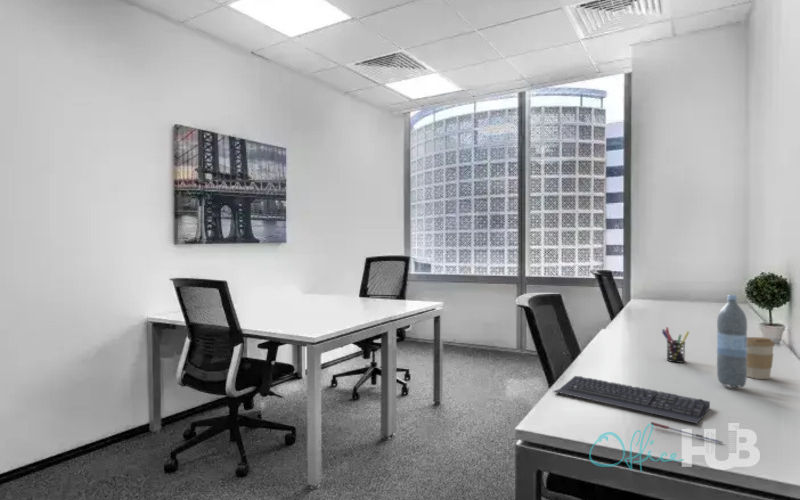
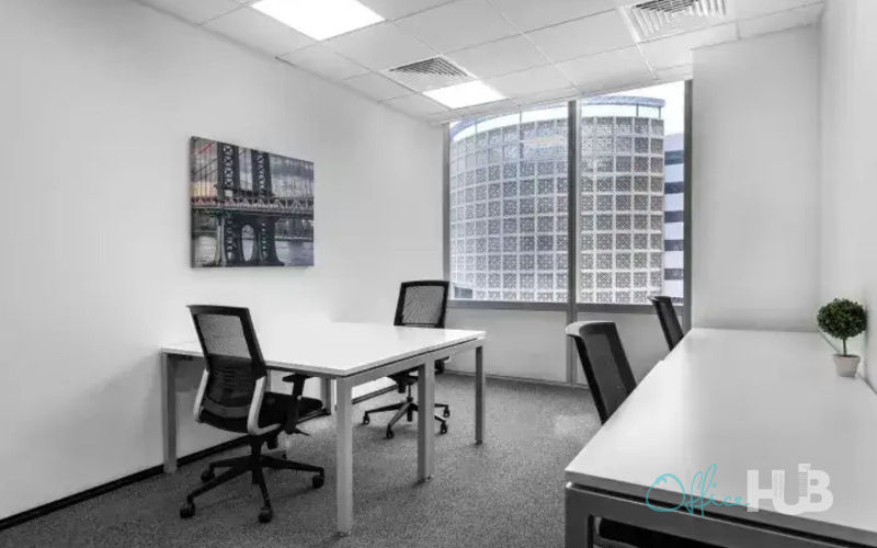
- pen holder [661,326,690,364]
- water bottle [716,294,748,389]
- pen [650,421,724,444]
- coffee cup [747,336,776,380]
- keyboard [552,375,711,424]
